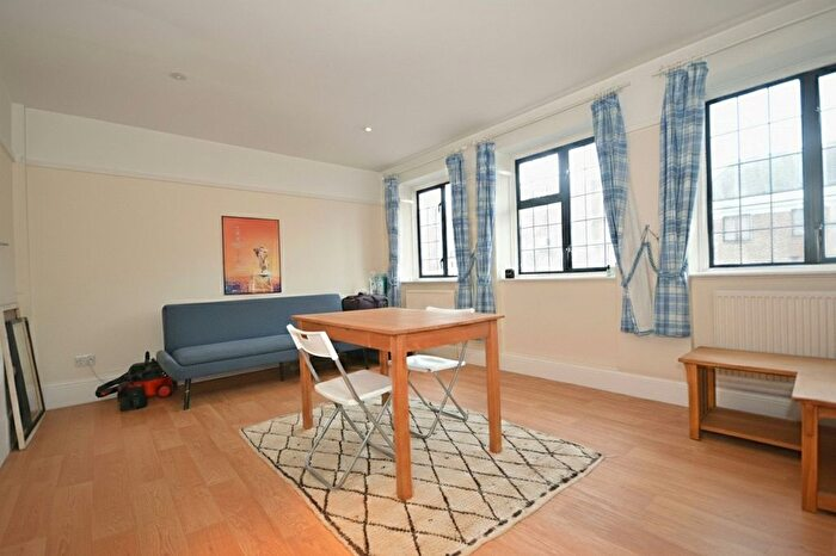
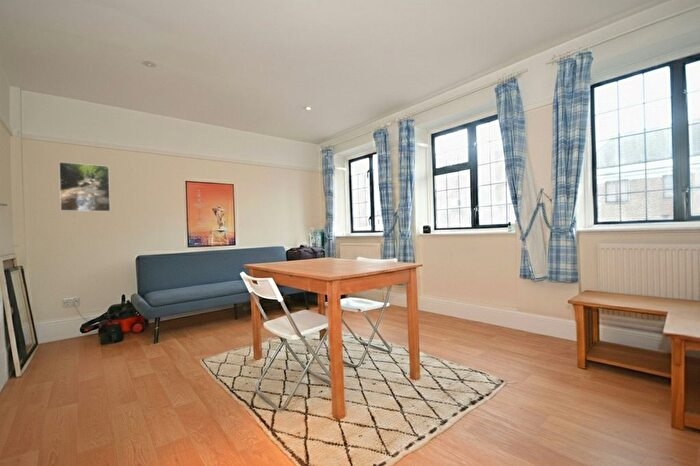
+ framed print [58,161,111,213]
